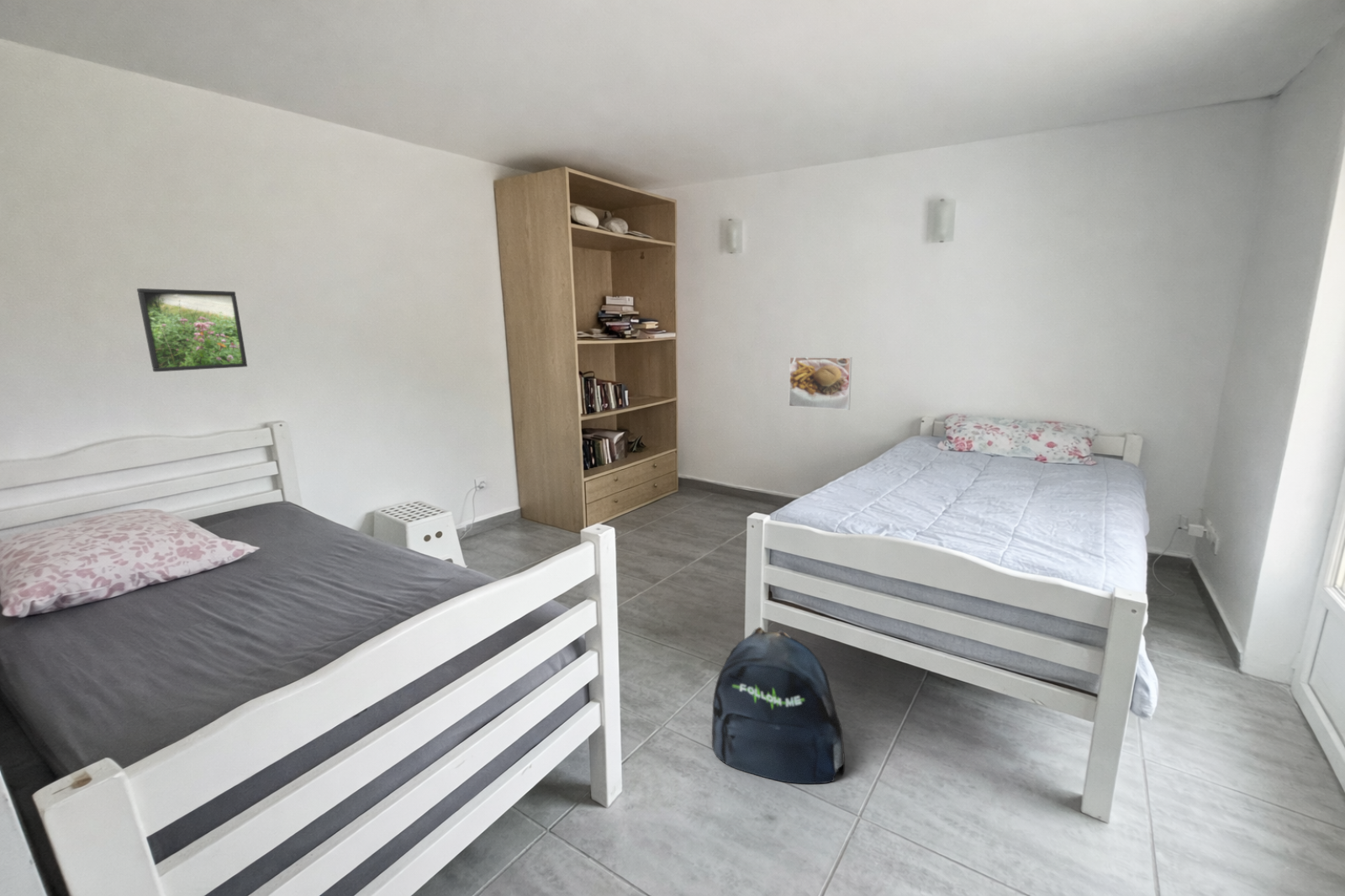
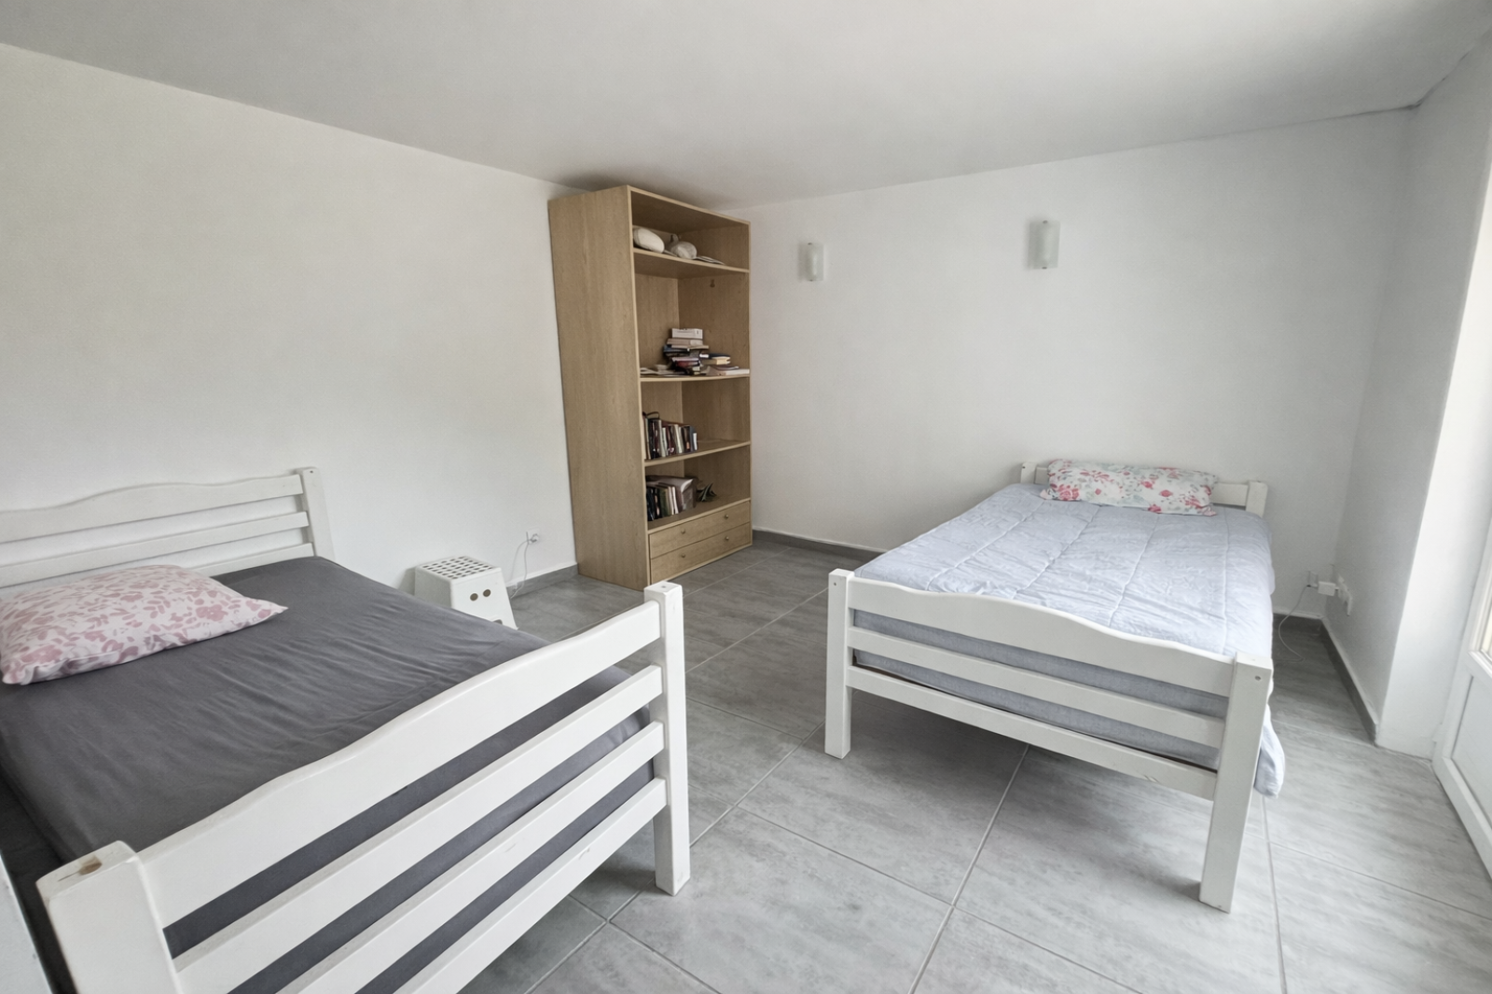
- backpack [711,626,846,784]
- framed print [788,356,852,411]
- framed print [136,287,248,372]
